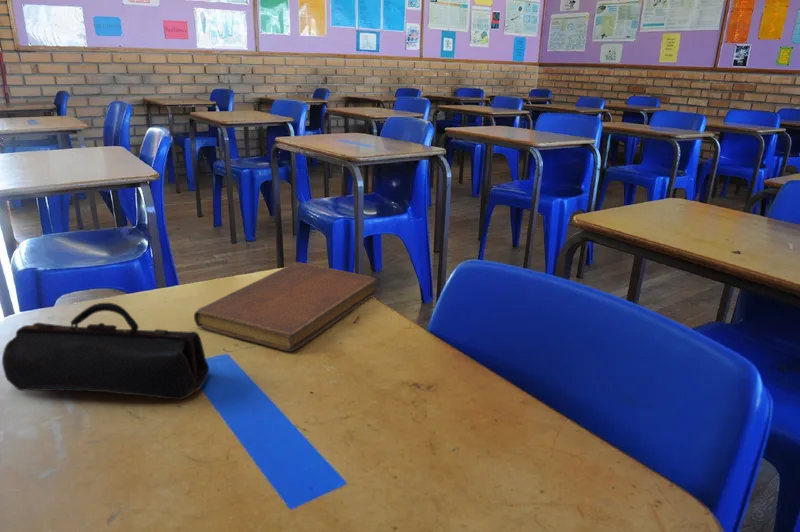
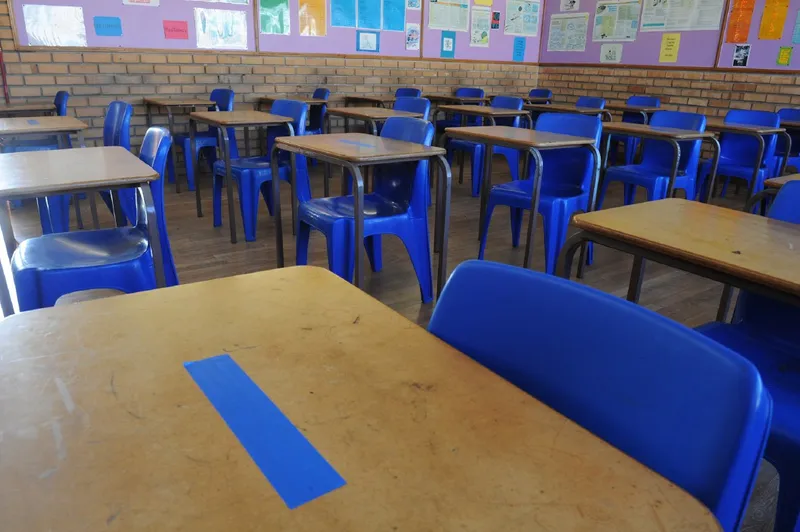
- pencil case [1,302,210,400]
- notebook [193,261,378,352]
